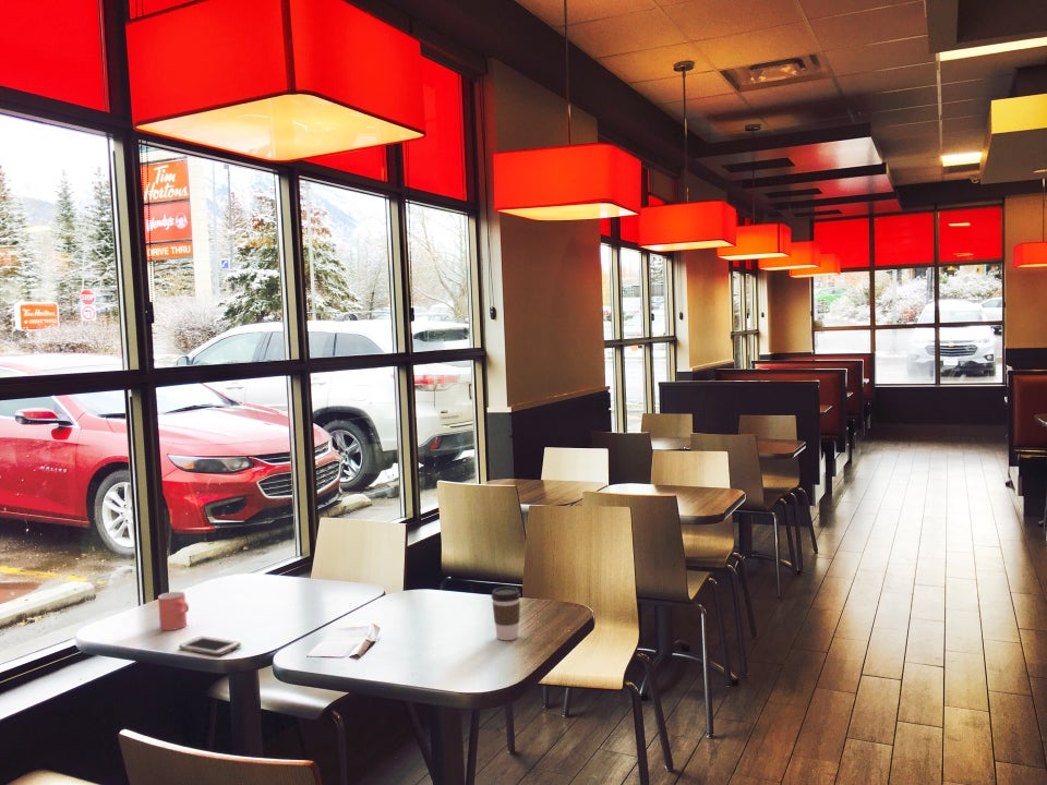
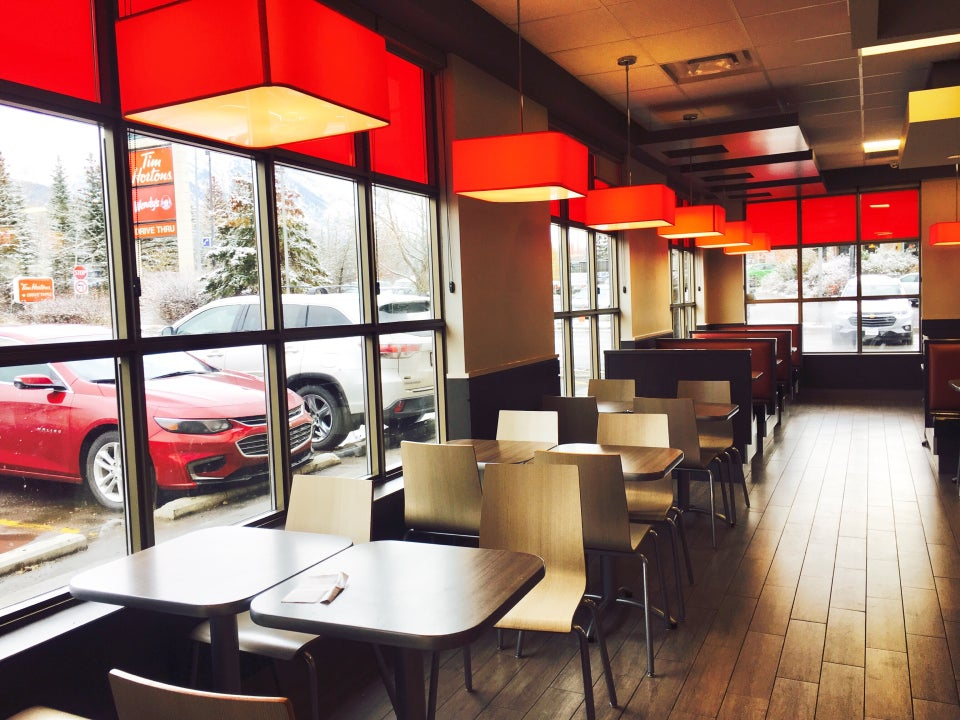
- cell phone [178,636,242,656]
- coffee cup [491,585,521,641]
- cup [157,591,190,631]
